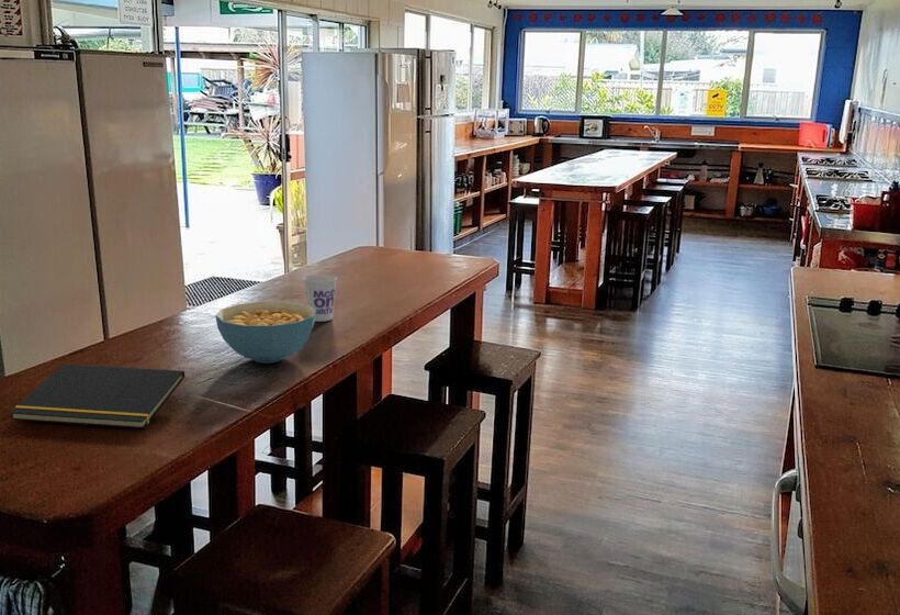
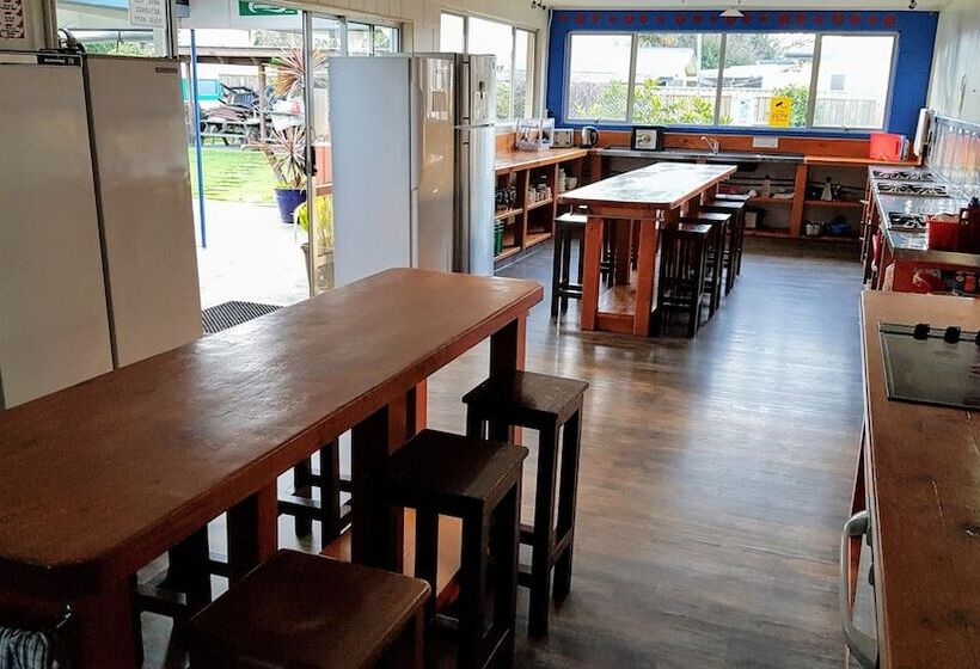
- notepad [9,362,185,429]
- cereal bowl [214,301,316,365]
- cup [302,273,338,323]
